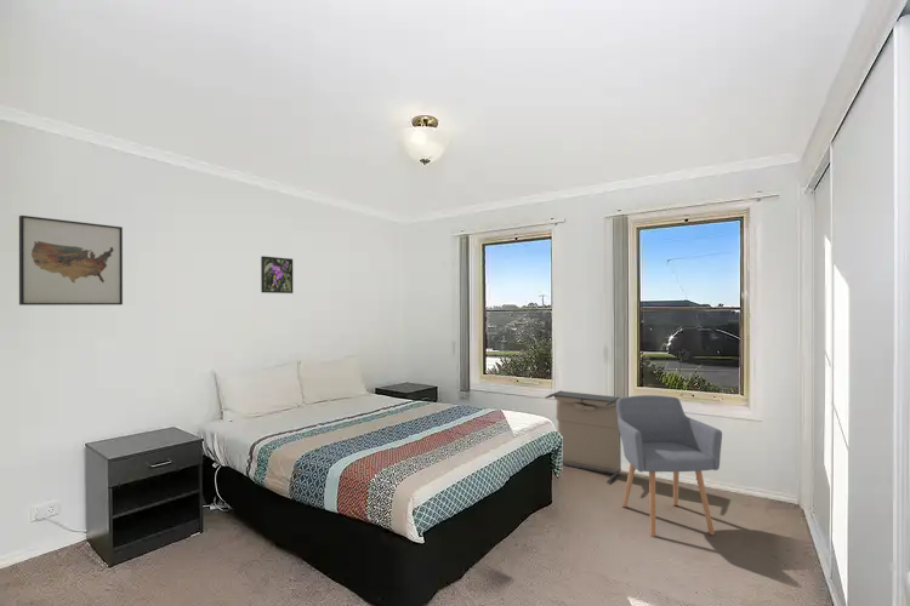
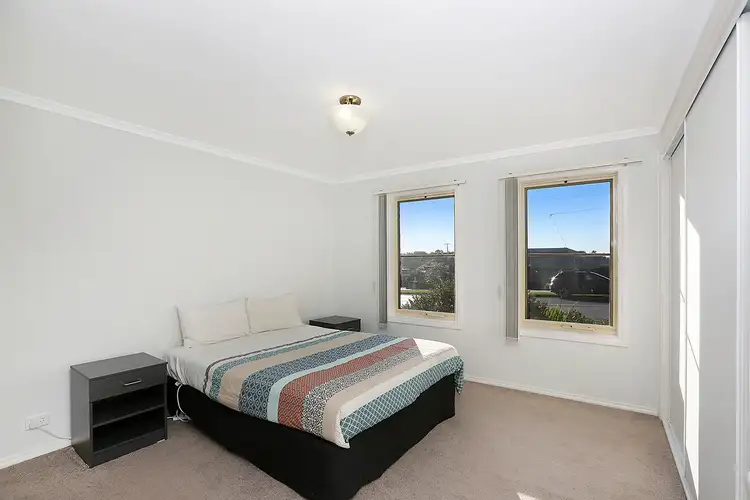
- wall art [18,215,124,307]
- chair [616,394,723,538]
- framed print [260,255,294,295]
- laundry hamper [545,389,622,484]
